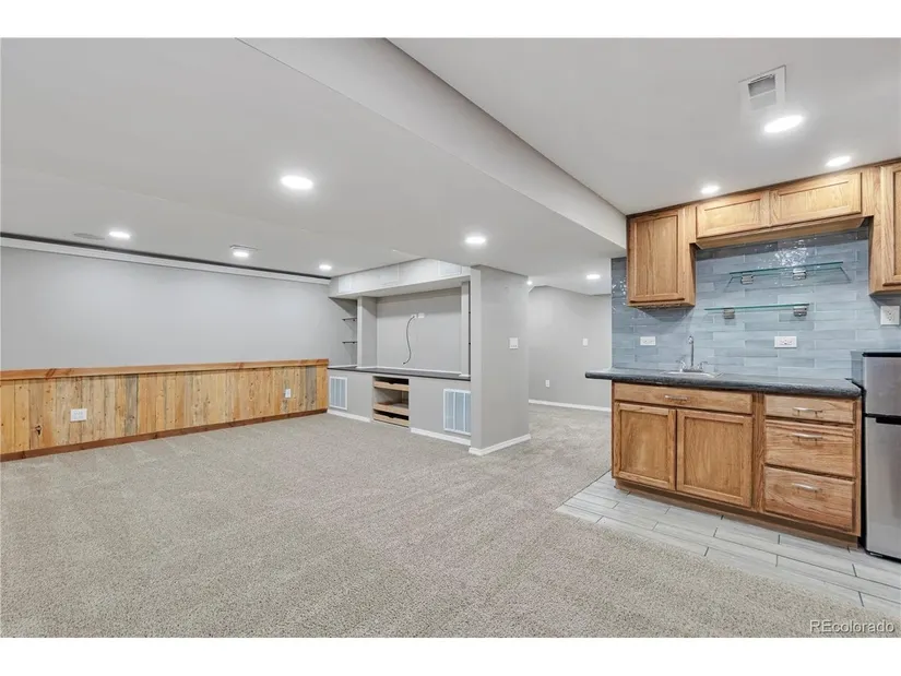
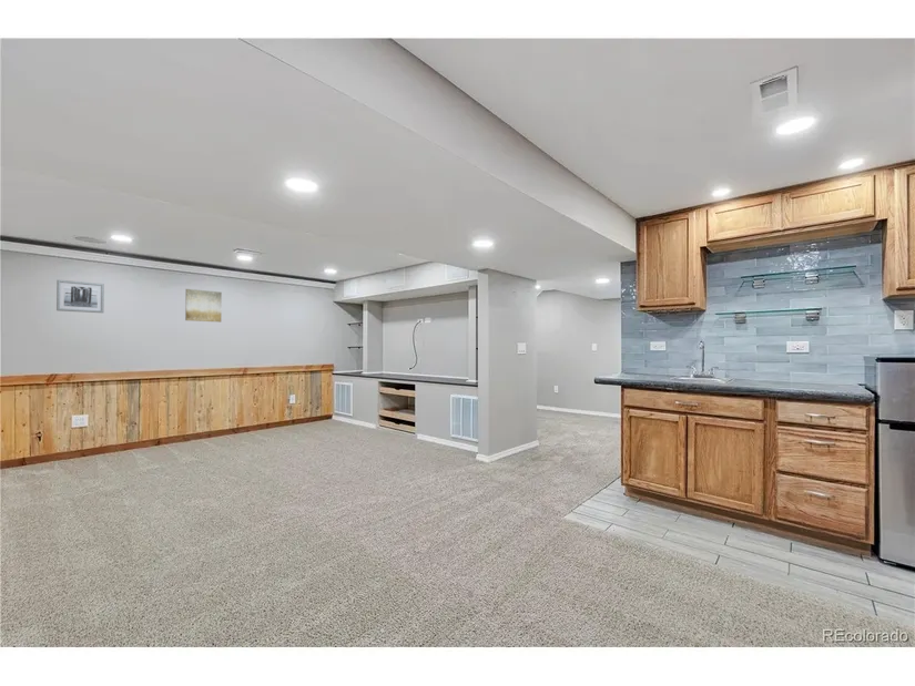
+ wall art [184,288,223,324]
+ wall art [55,279,105,314]
